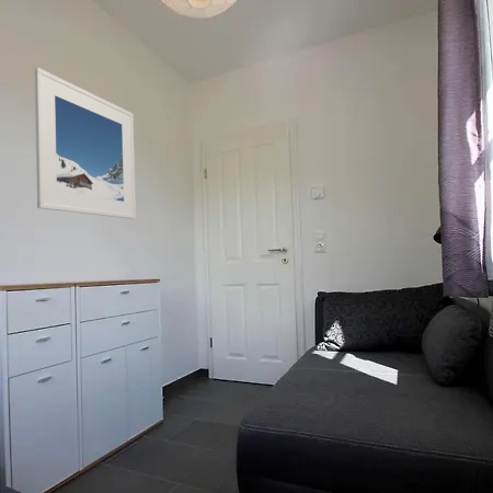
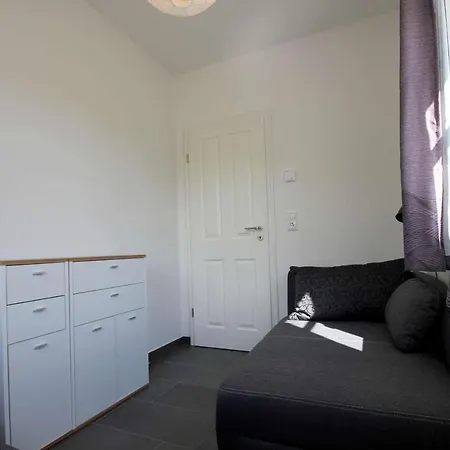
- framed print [34,67,137,220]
